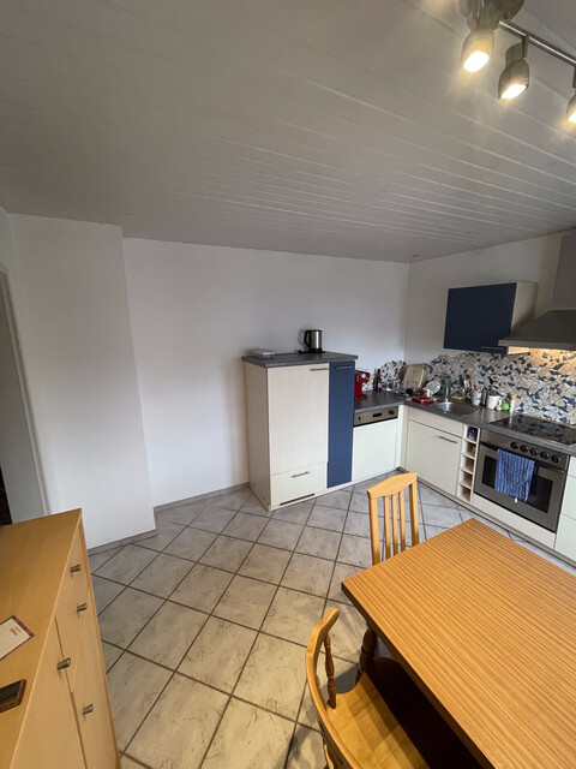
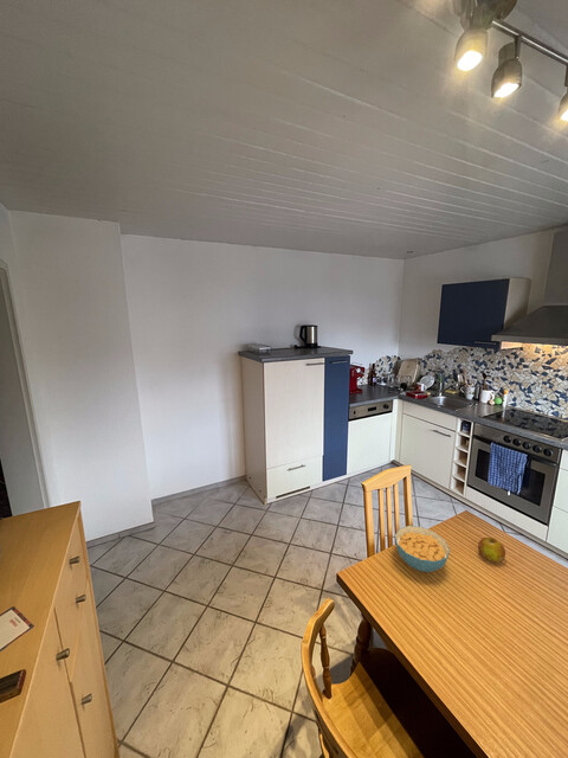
+ fruit [477,537,506,563]
+ cereal bowl [394,525,451,573]
